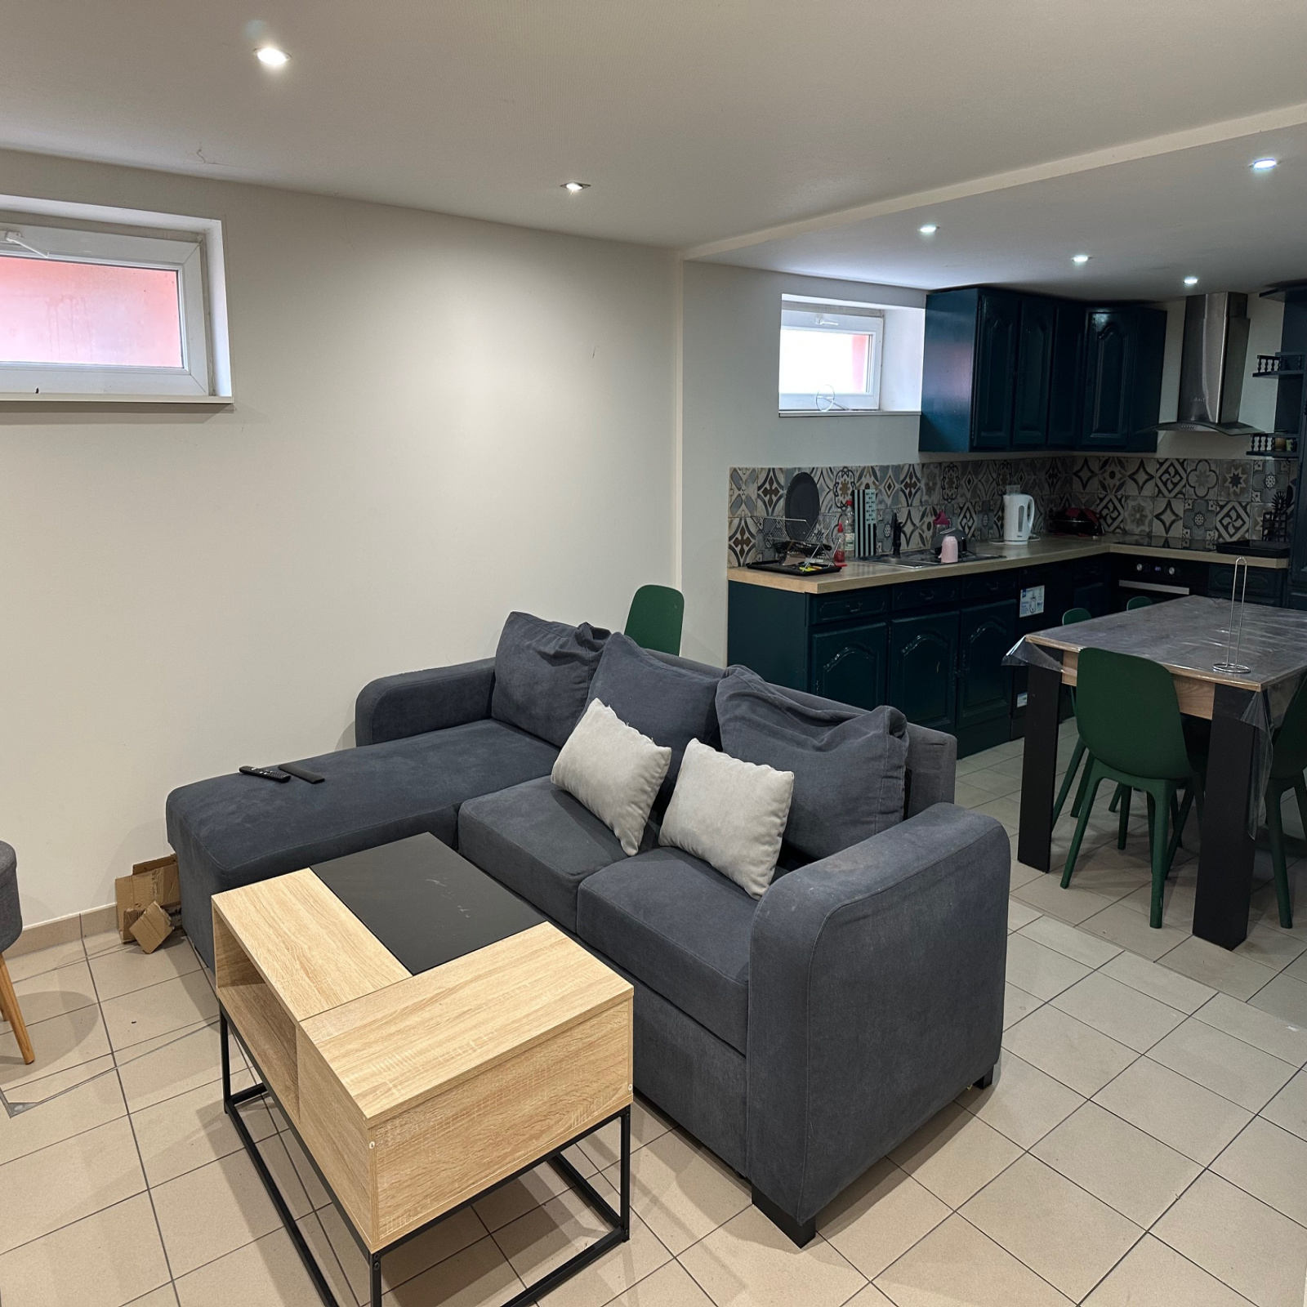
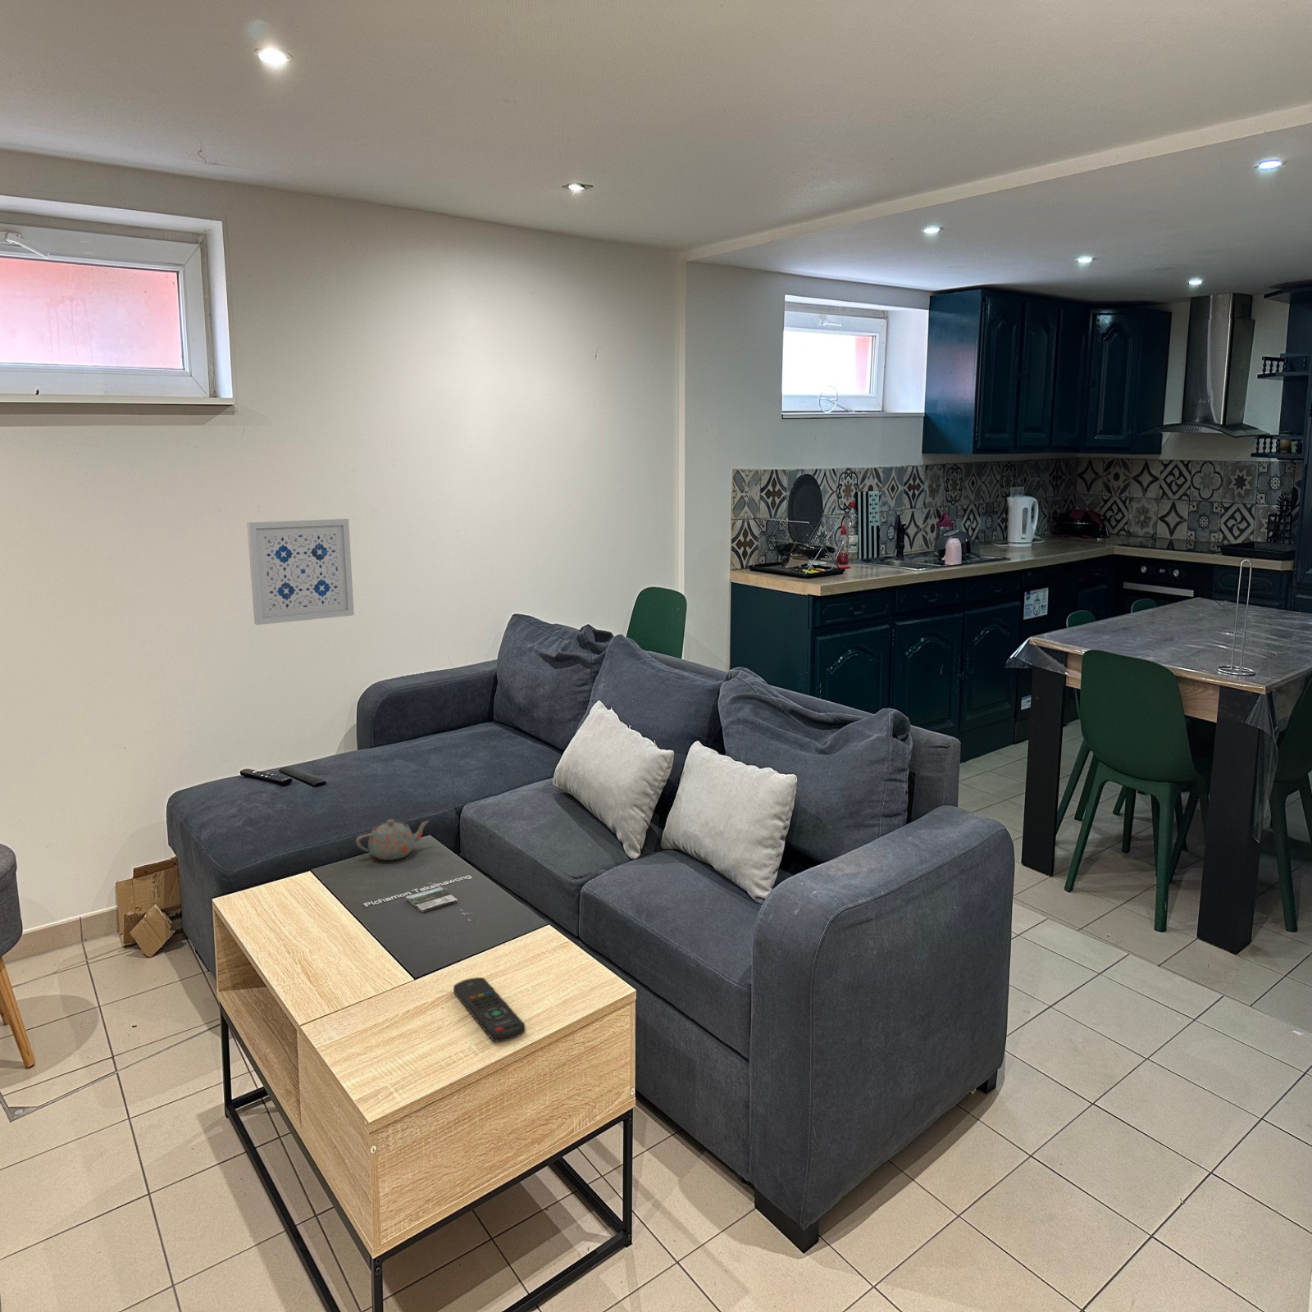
+ wall art [246,518,356,626]
+ magazine [363,875,472,913]
+ teapot [356,818,430,861]
+ remote control [453,977,526,1042]
